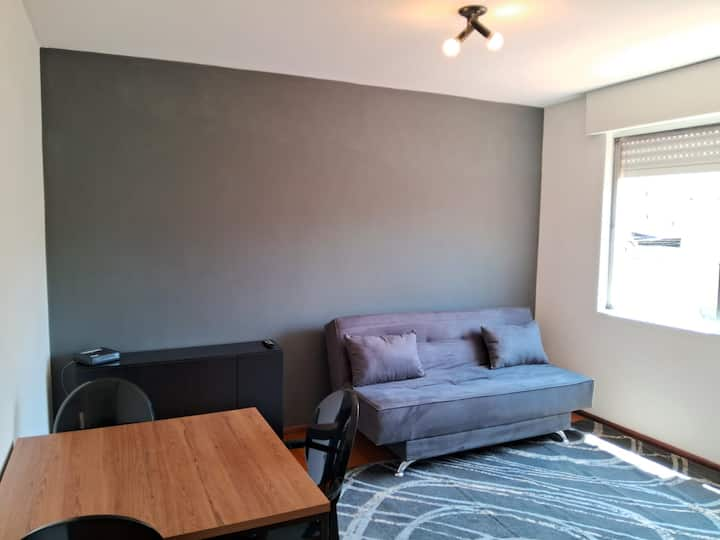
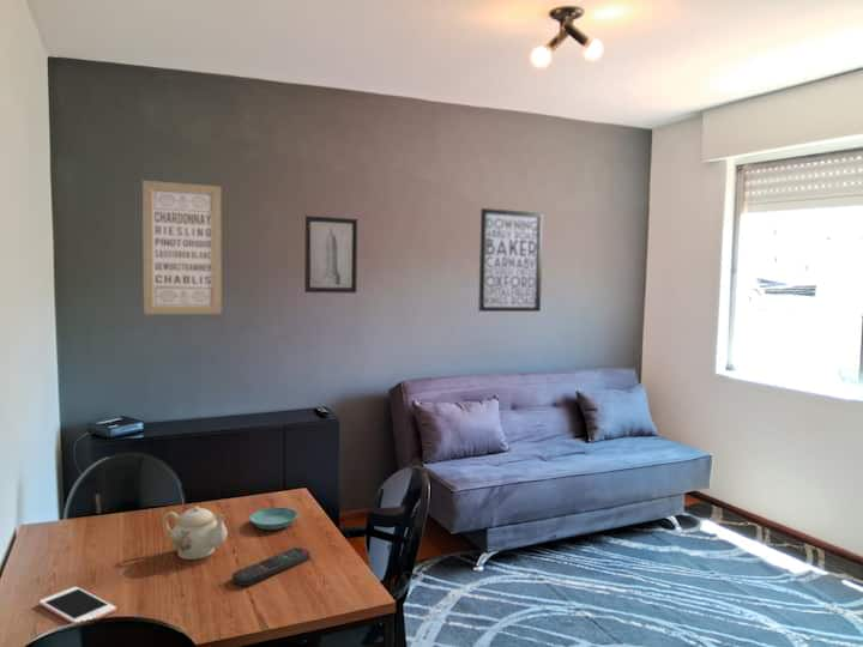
+ saucer [248,506,298,531]
+ wall art [141,179,223,315]
+ teapot [162,506,229,561]
+ wall art [477,207,544,313]
+ cell phone [38,586,117,624]
+ remote control [231,546,312,587]
+ wall art [303,214,358,295]
